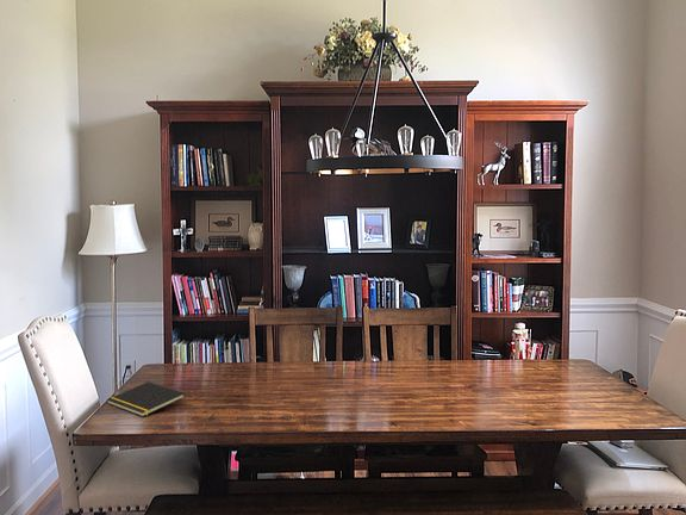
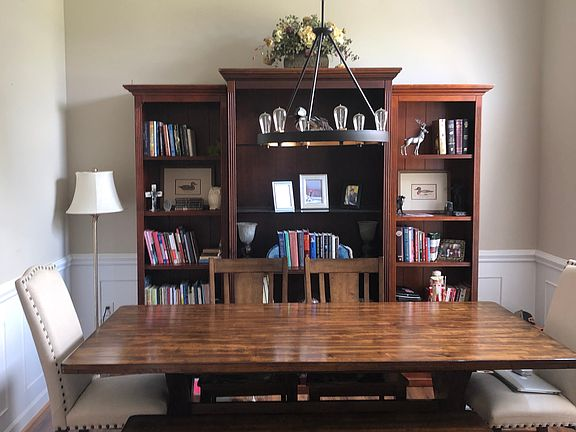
- notepad [106,381,186,417]
